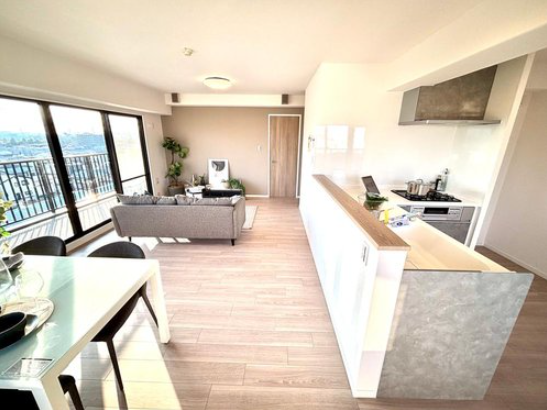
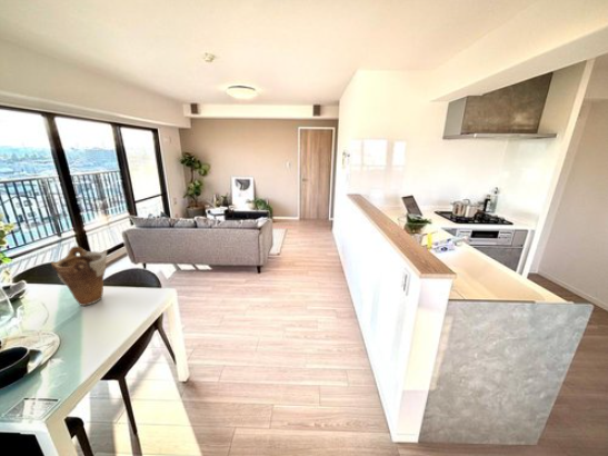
+ vase [50,245,108,307]
